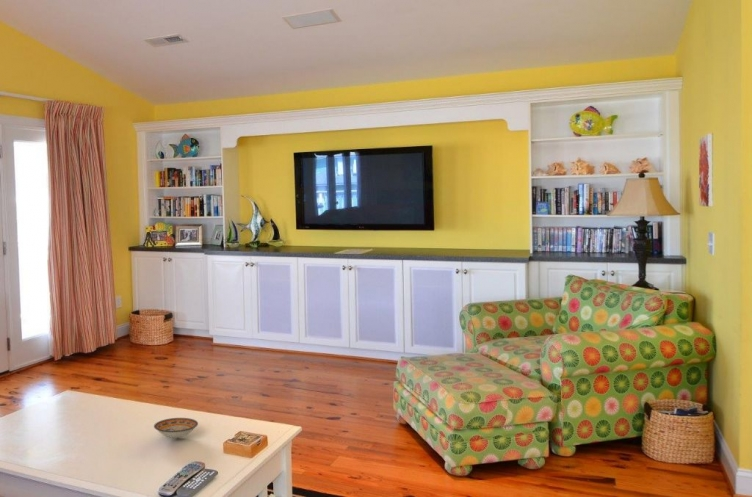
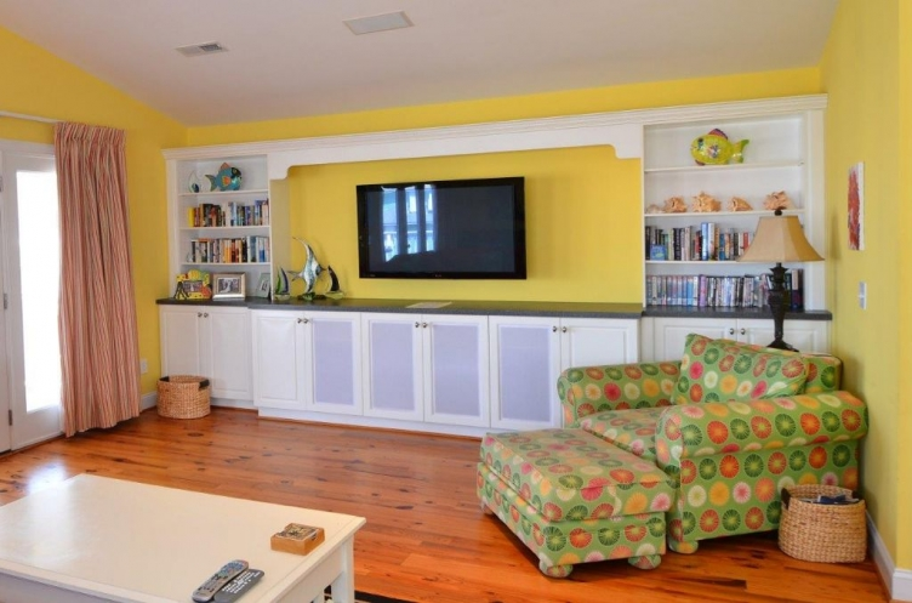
- bowl [153,417,199,439]
